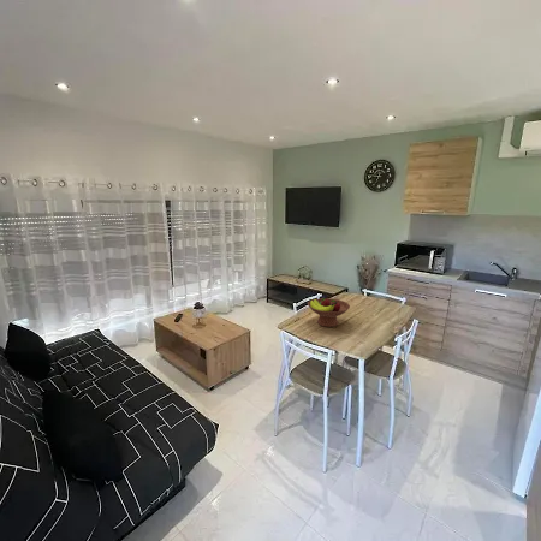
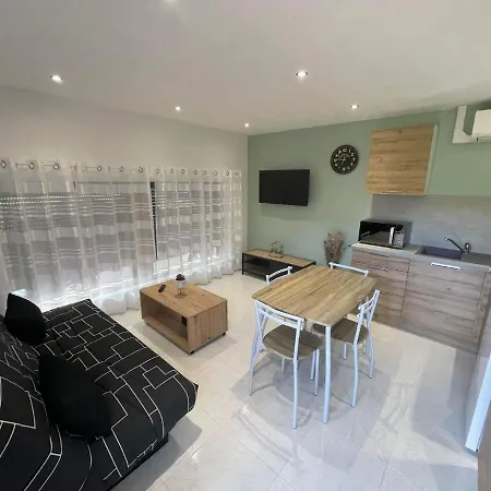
- fruit bowl [307,297,351,328]
